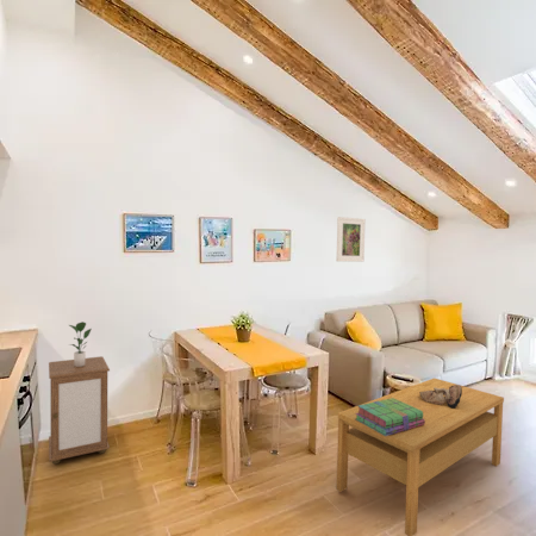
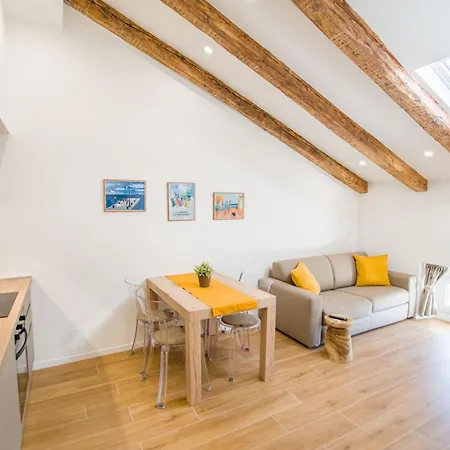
- cabinet [48,355,111,465]
- coffee table [336,376,505,536]
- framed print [335,216,367,263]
- animal skull [419,384,462,409]
- stack of books [355,398,425,436]
- potted plant [68,320,93,367]
